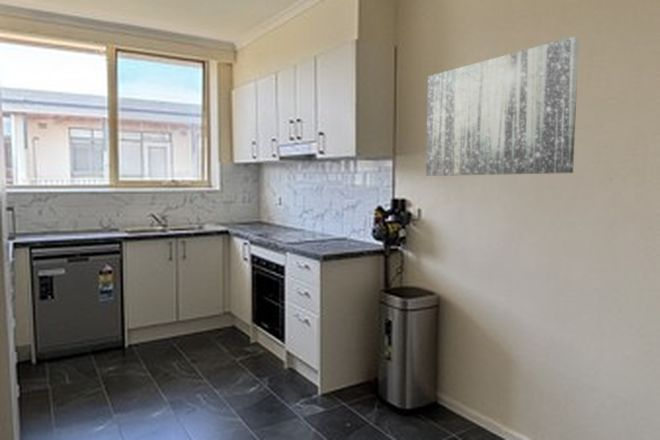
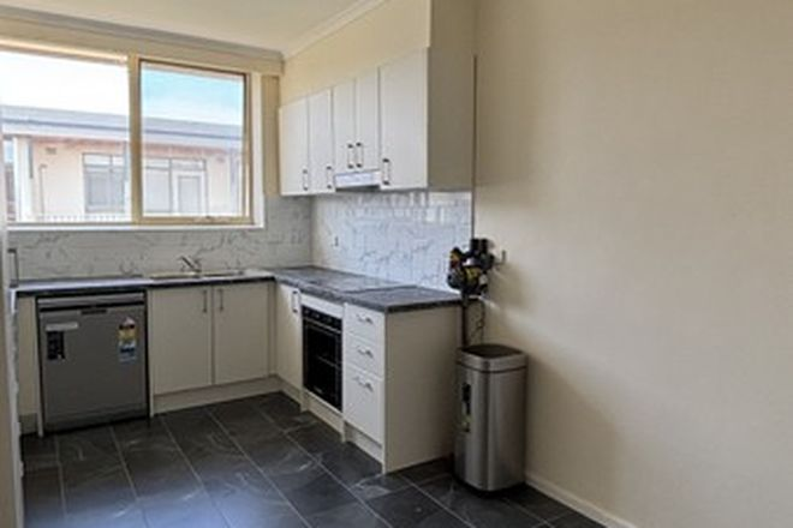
- wall art [425,36,580,177]
